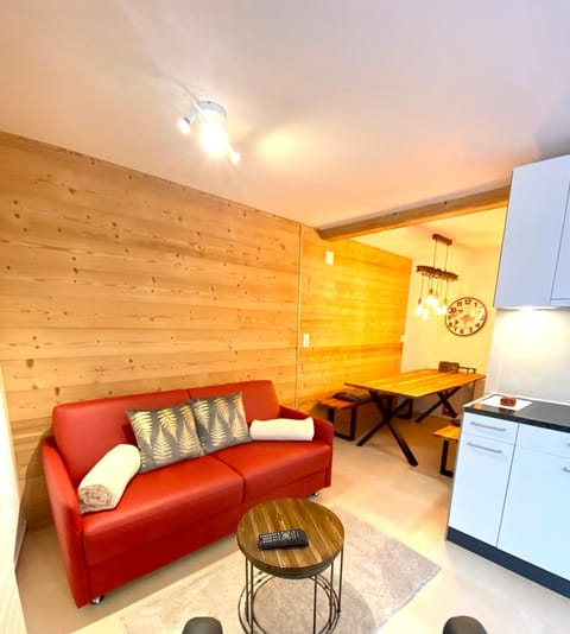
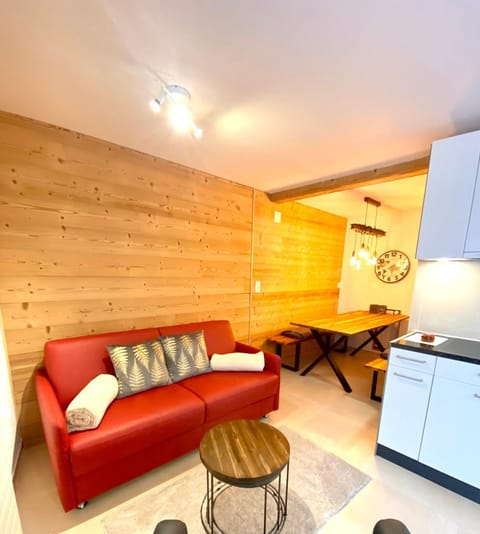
- remote control [258,527,310,550]
